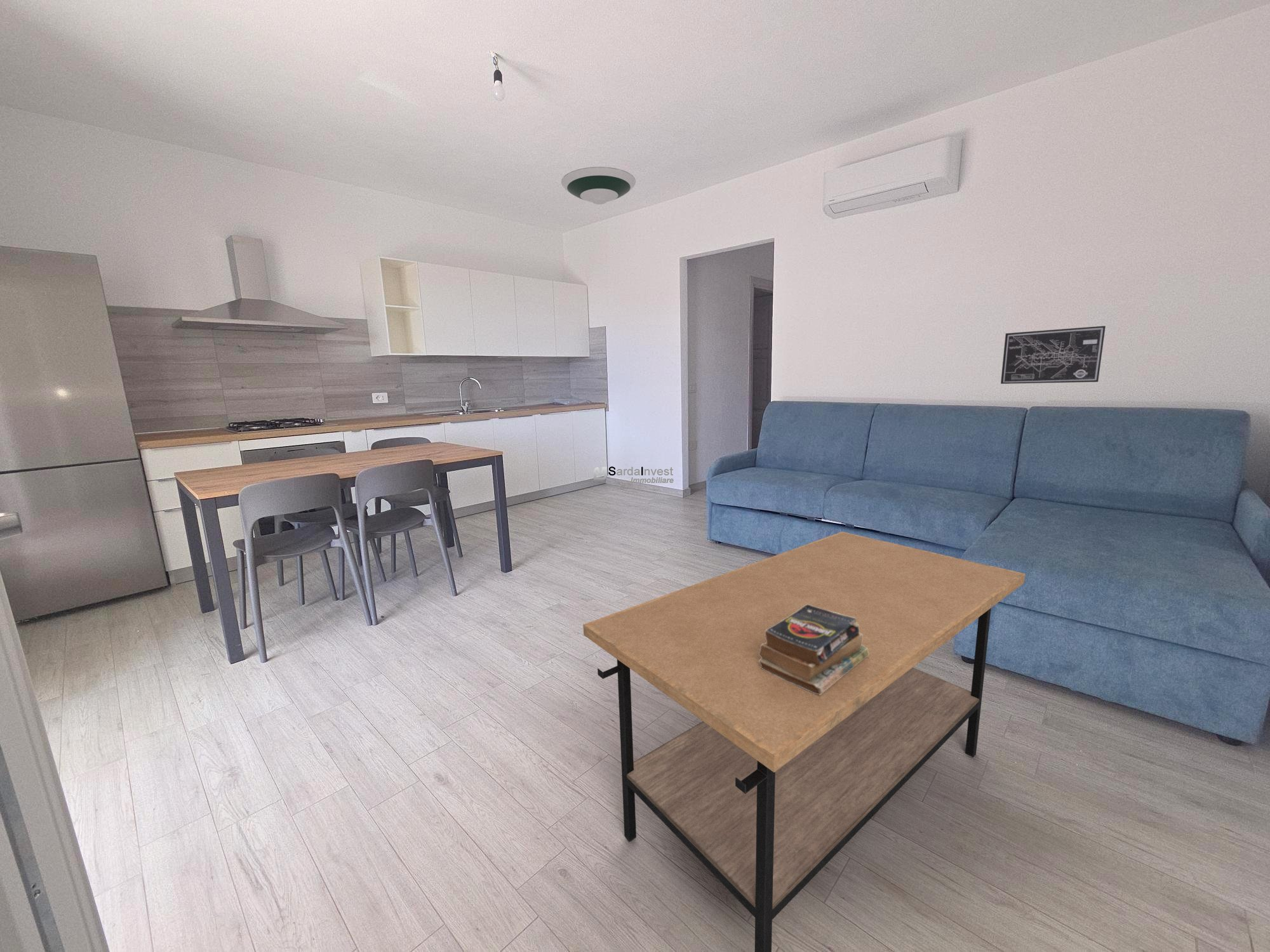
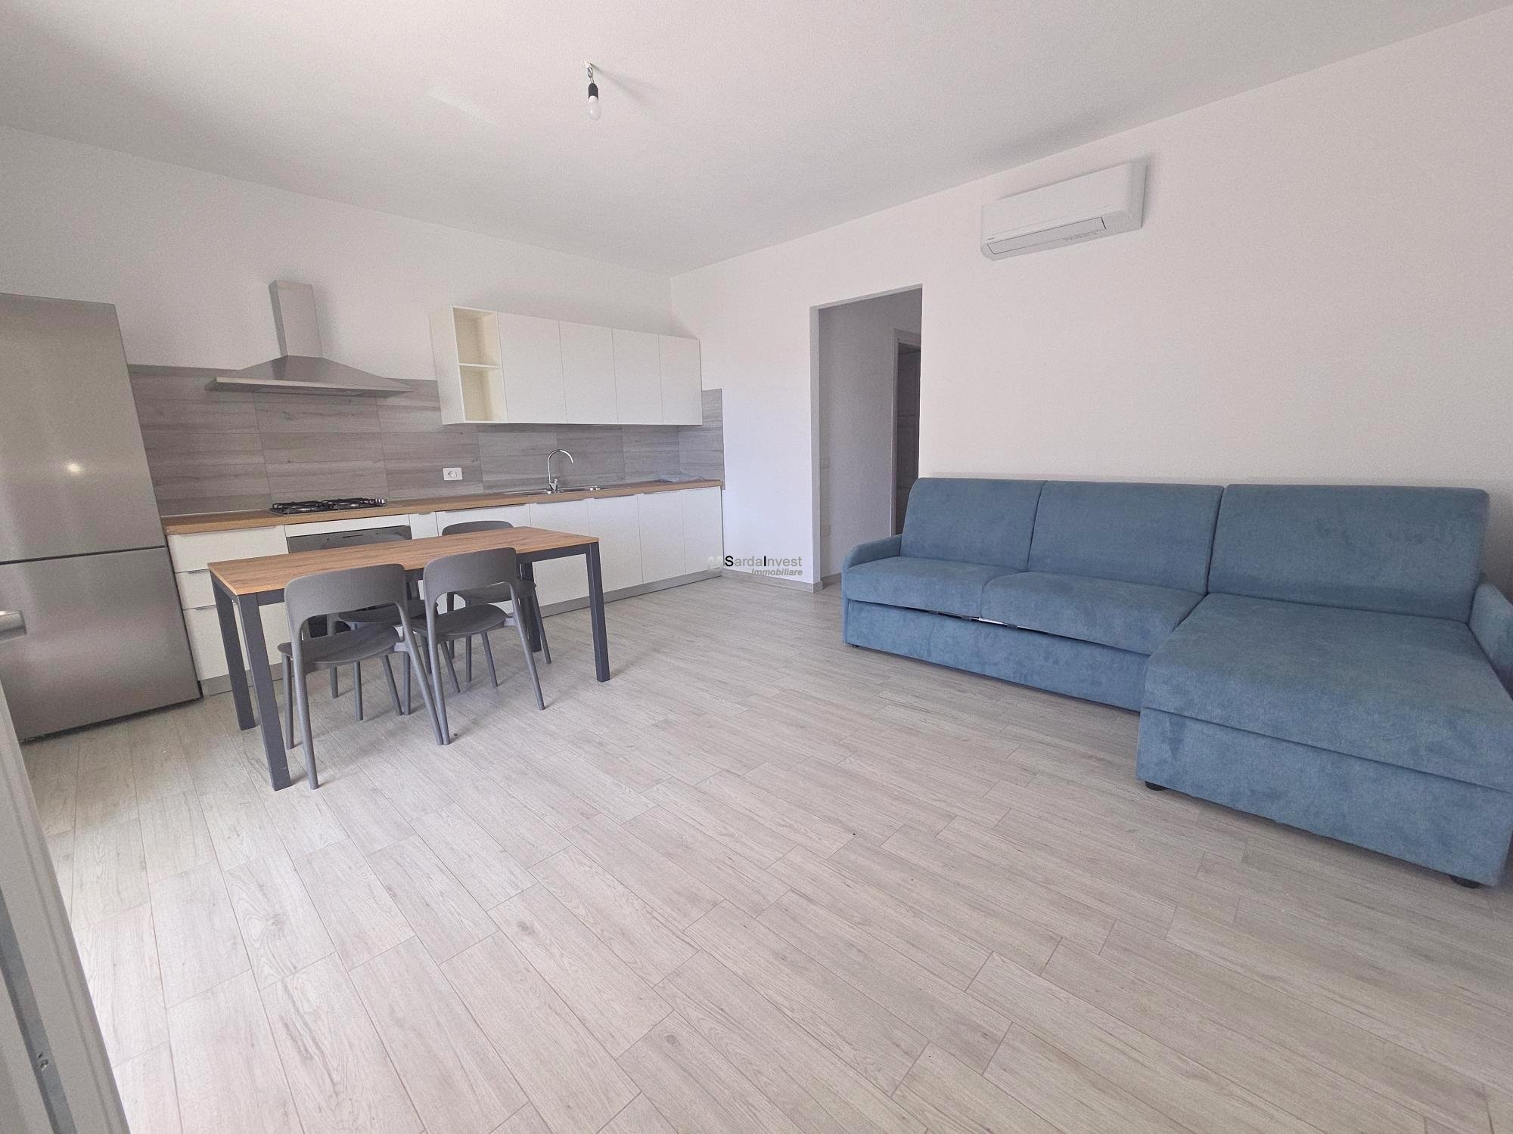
- wall art [1000,325,1106,385]
- books [759,604,869,695]
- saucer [561,166,636,205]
- coffee table [583,531,1026,952]
